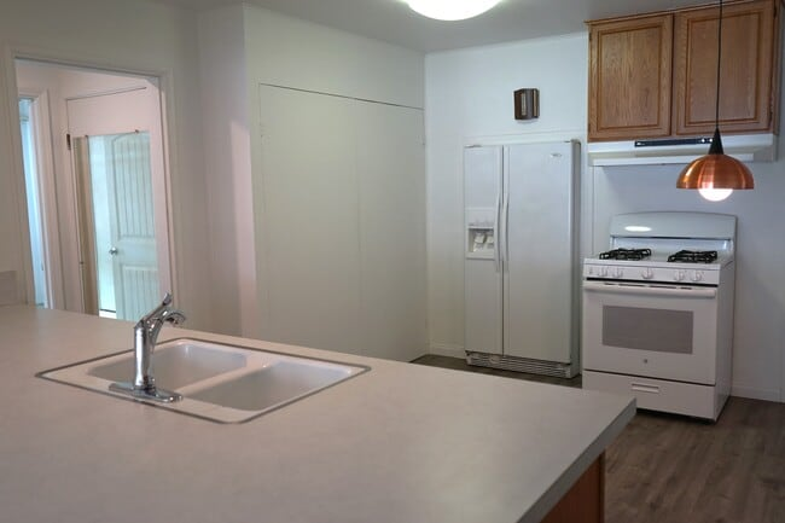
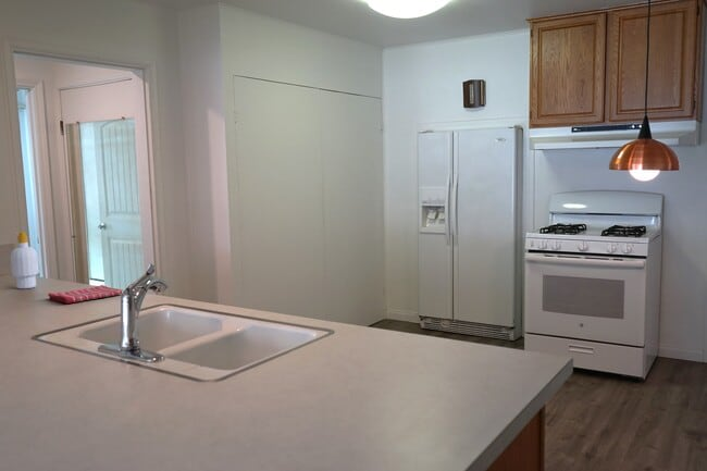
+ dish towel [47,284,123,305]
+ soap bottle [10,231,40,289]
